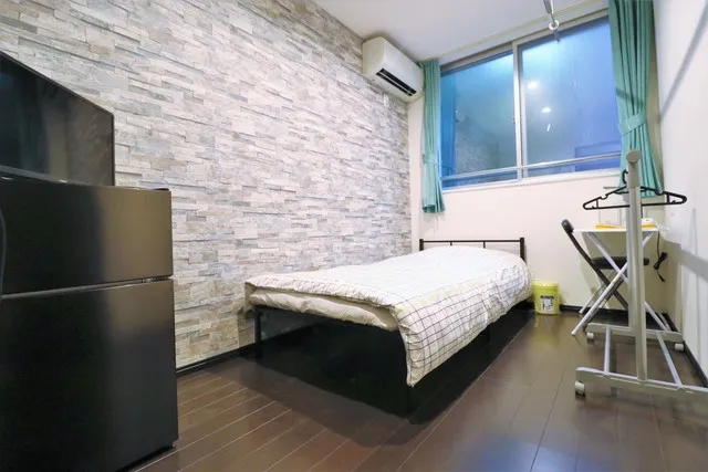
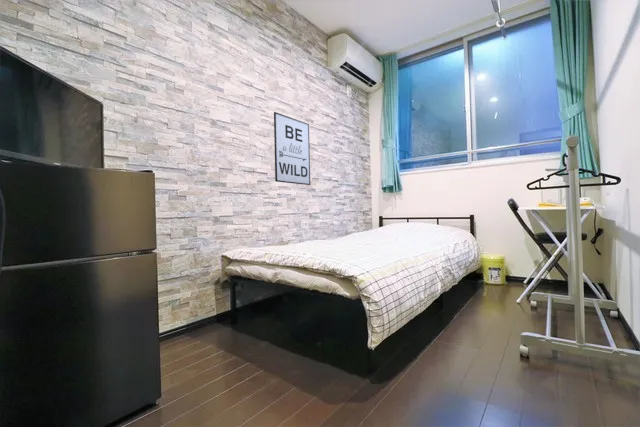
+ wall art [273,111,311,186]
